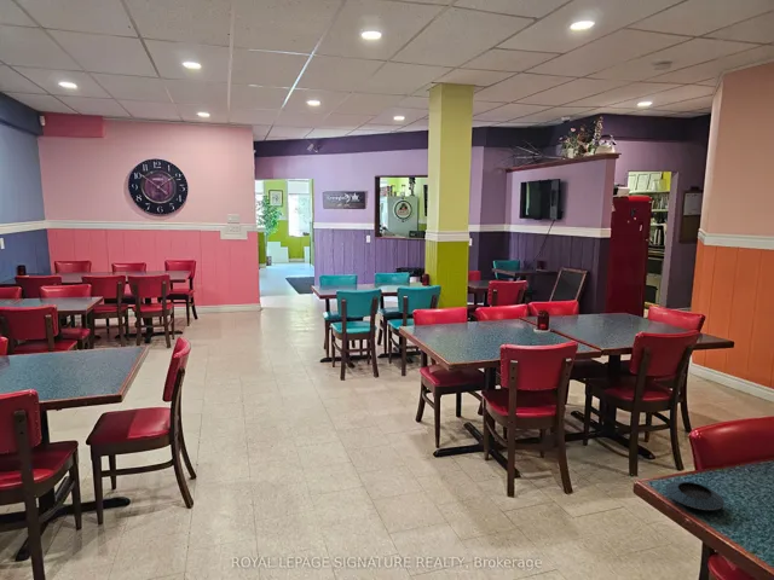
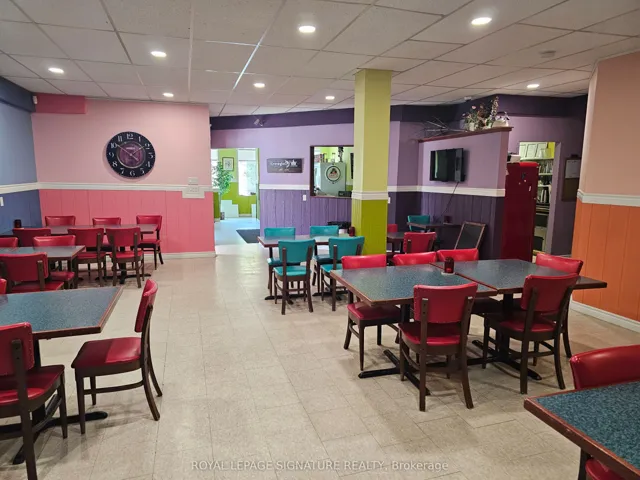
- saucer [665,481,726,511]
